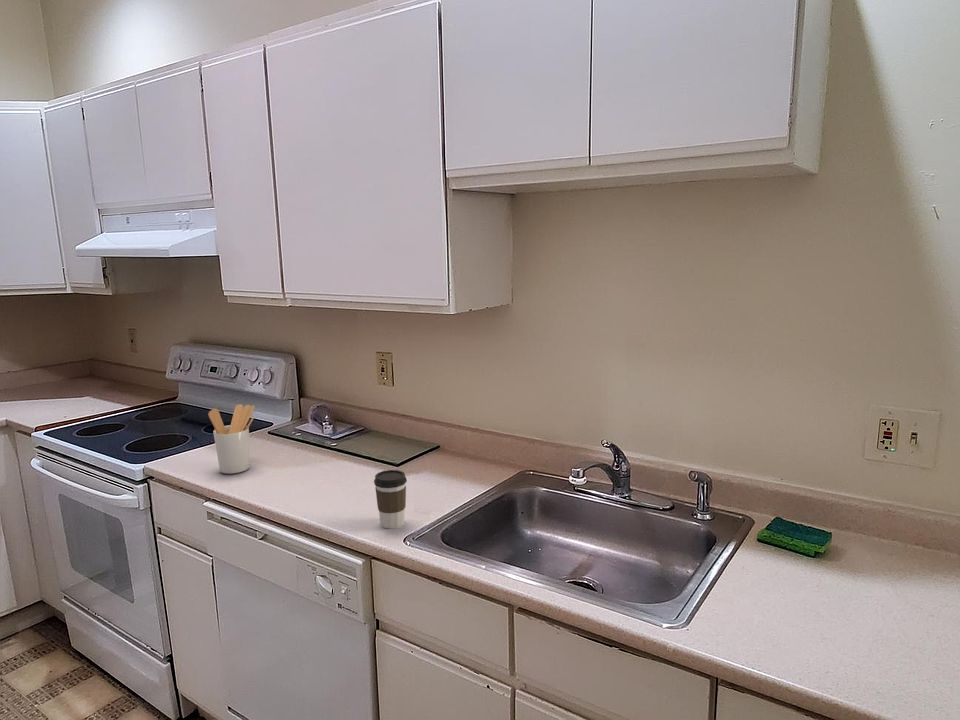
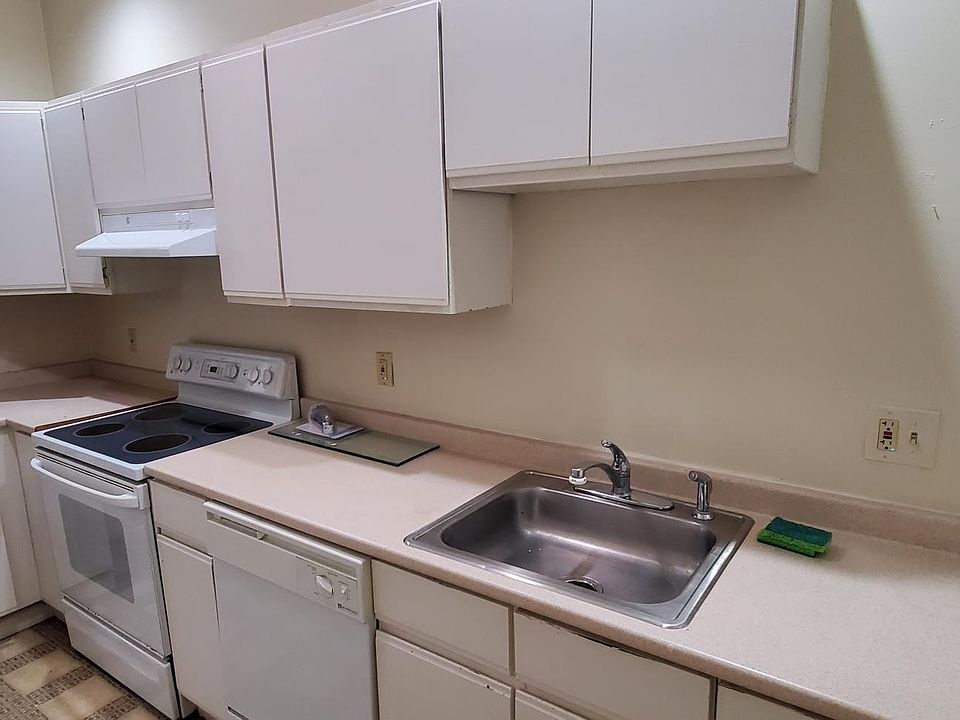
- utensil holder [207,403,256,475]
- coffee cup [373,469,408,530]
